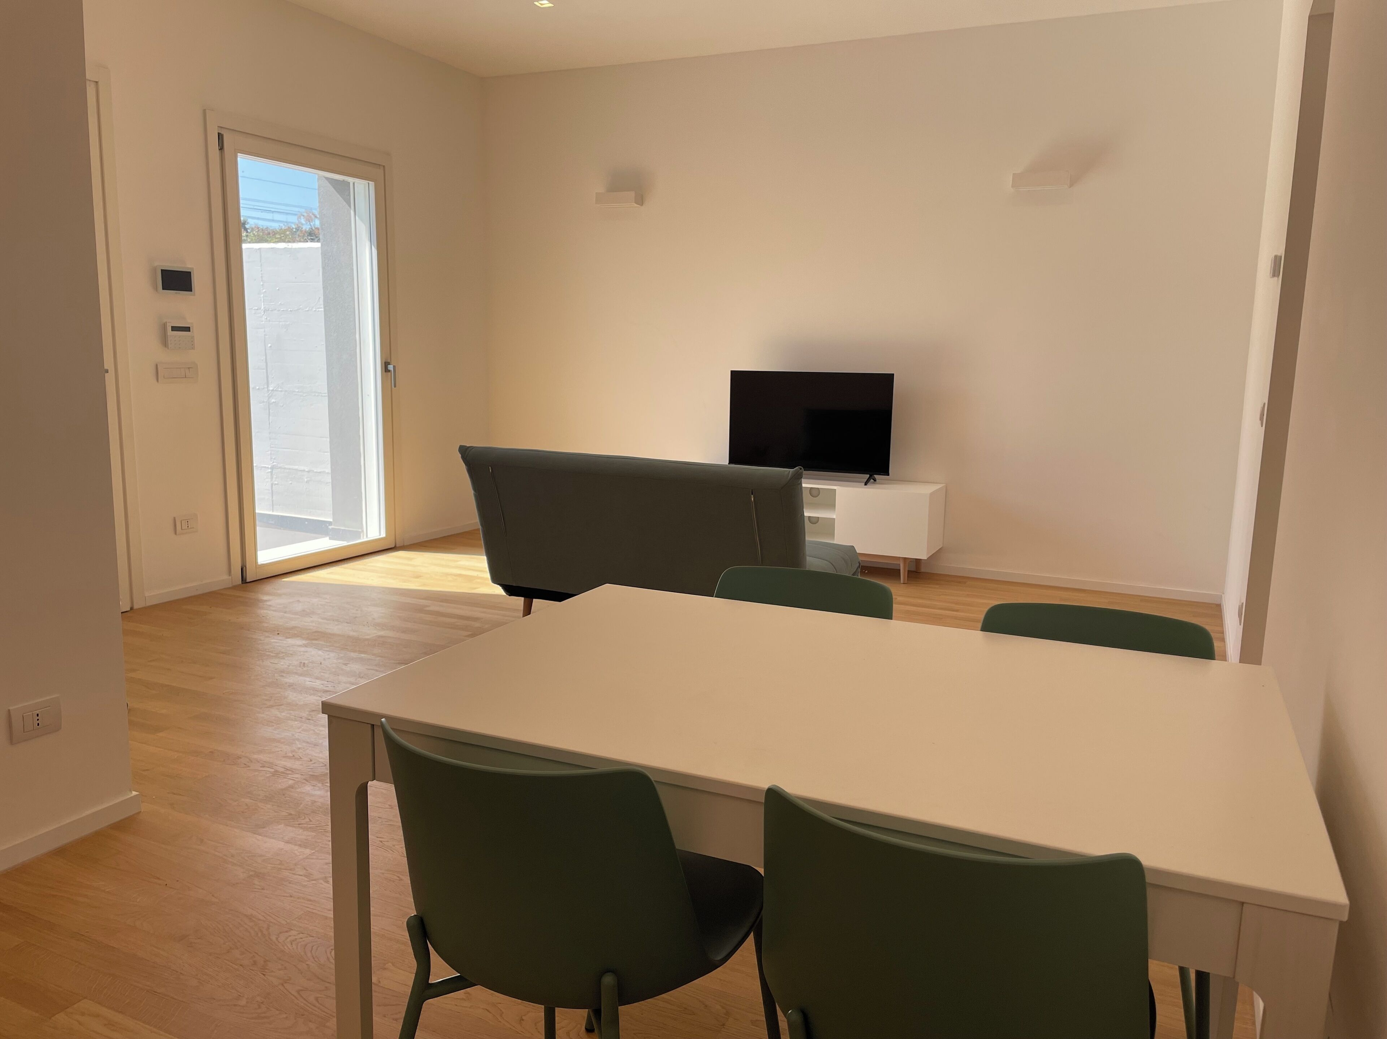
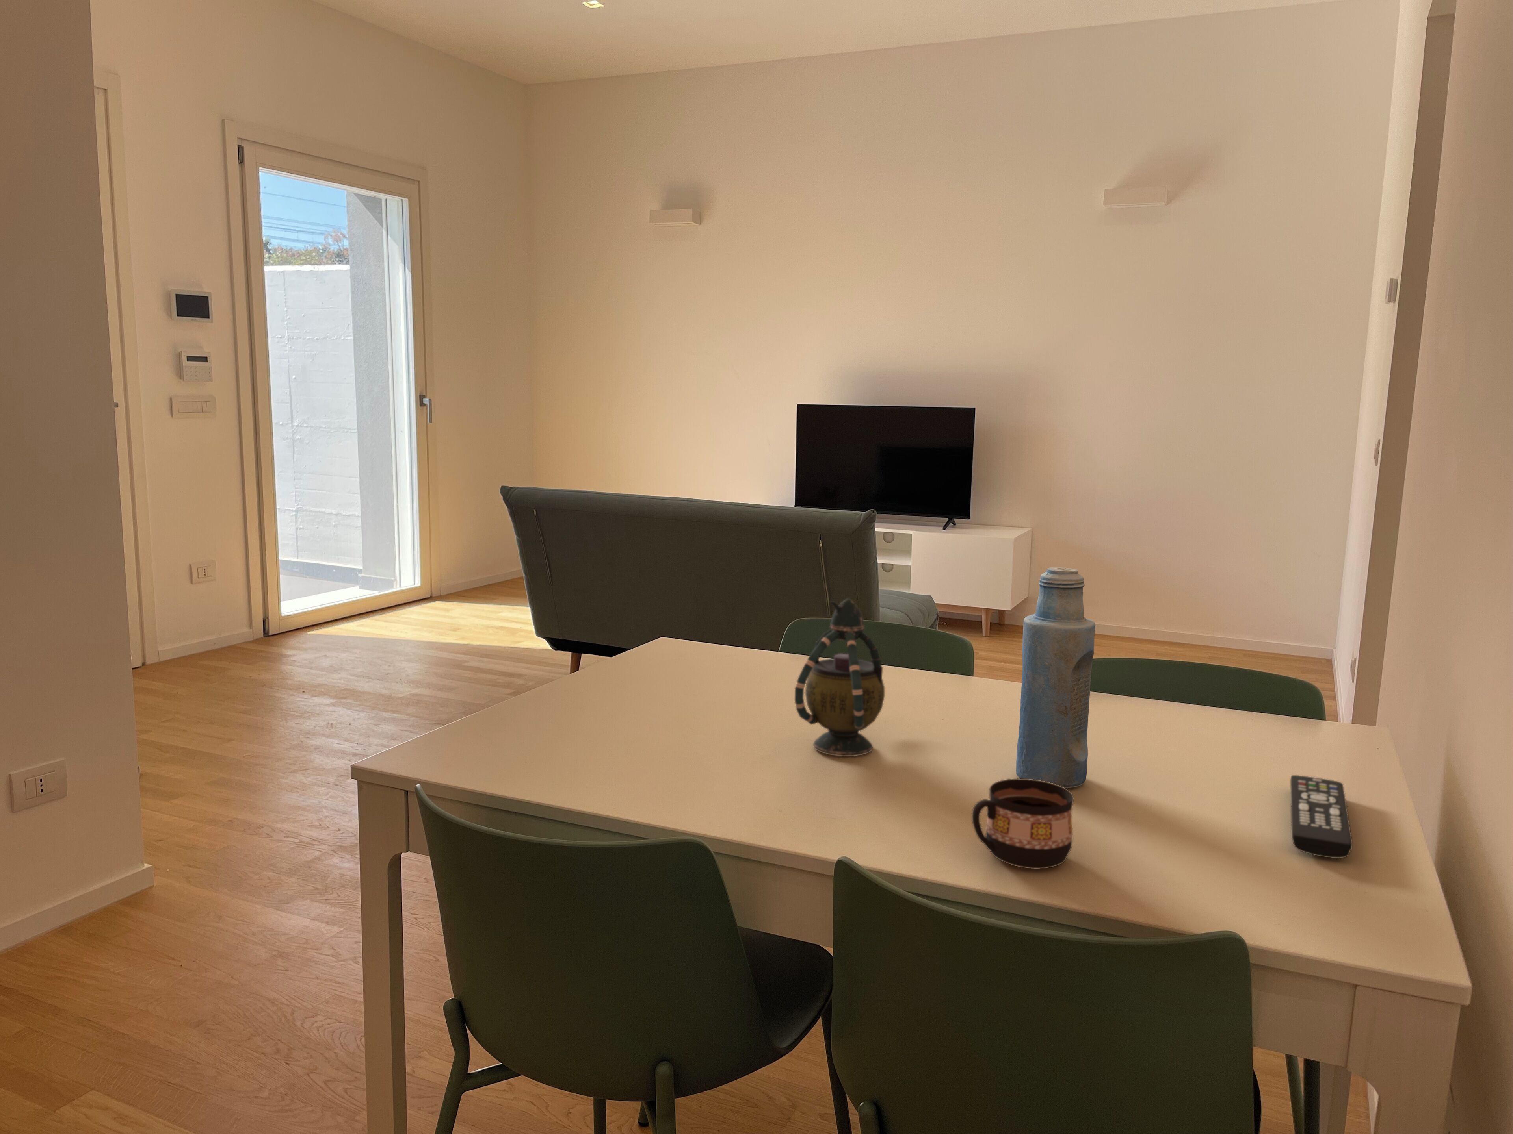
+ cup [971,779,1075,870]
+ remote control [1290,775,1353,859]
+ bottle [1016,567,1096,789]
+ teapot [795,597,885,756]
